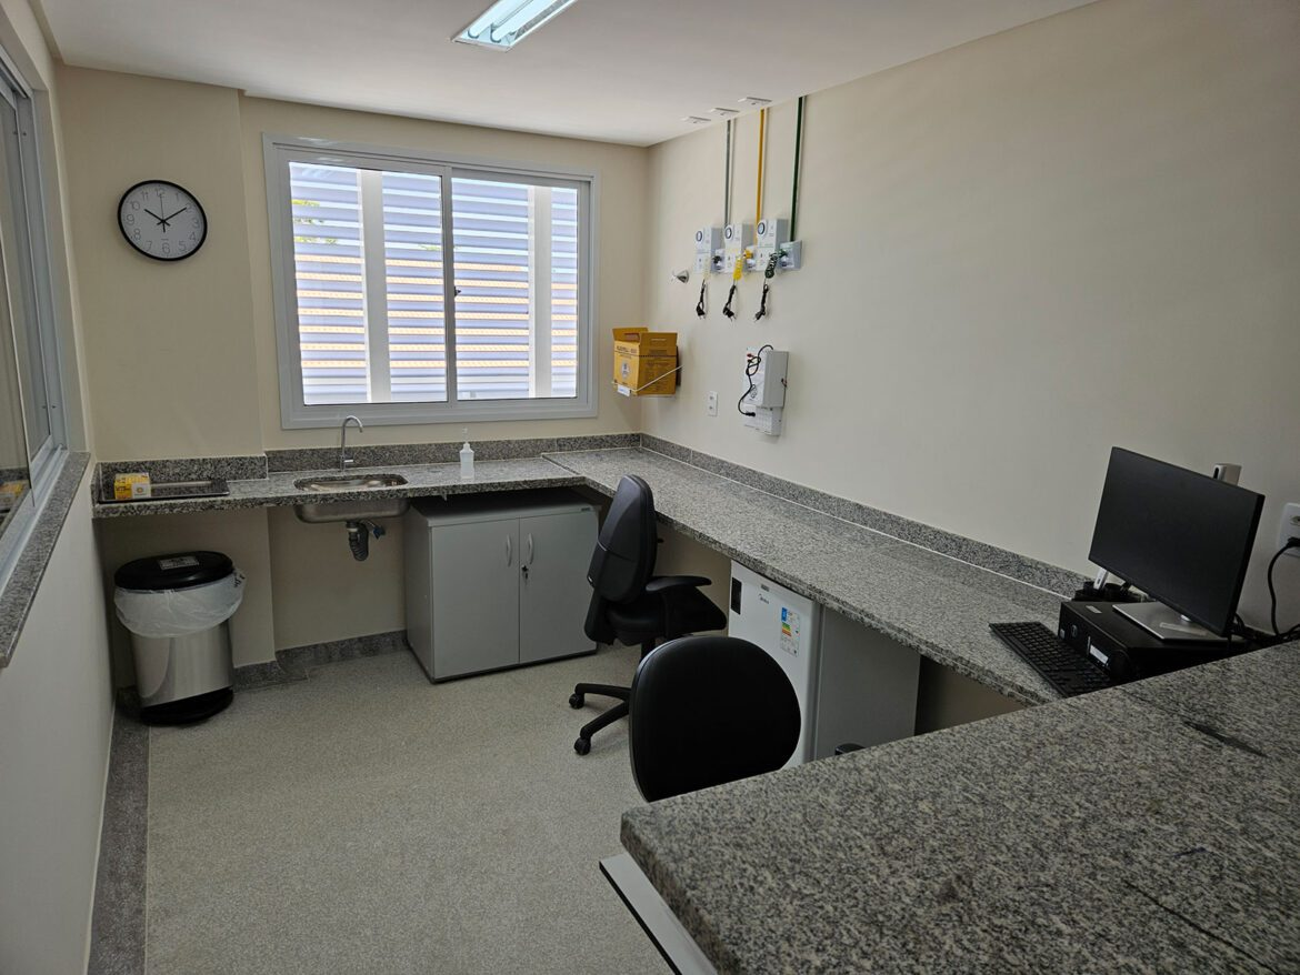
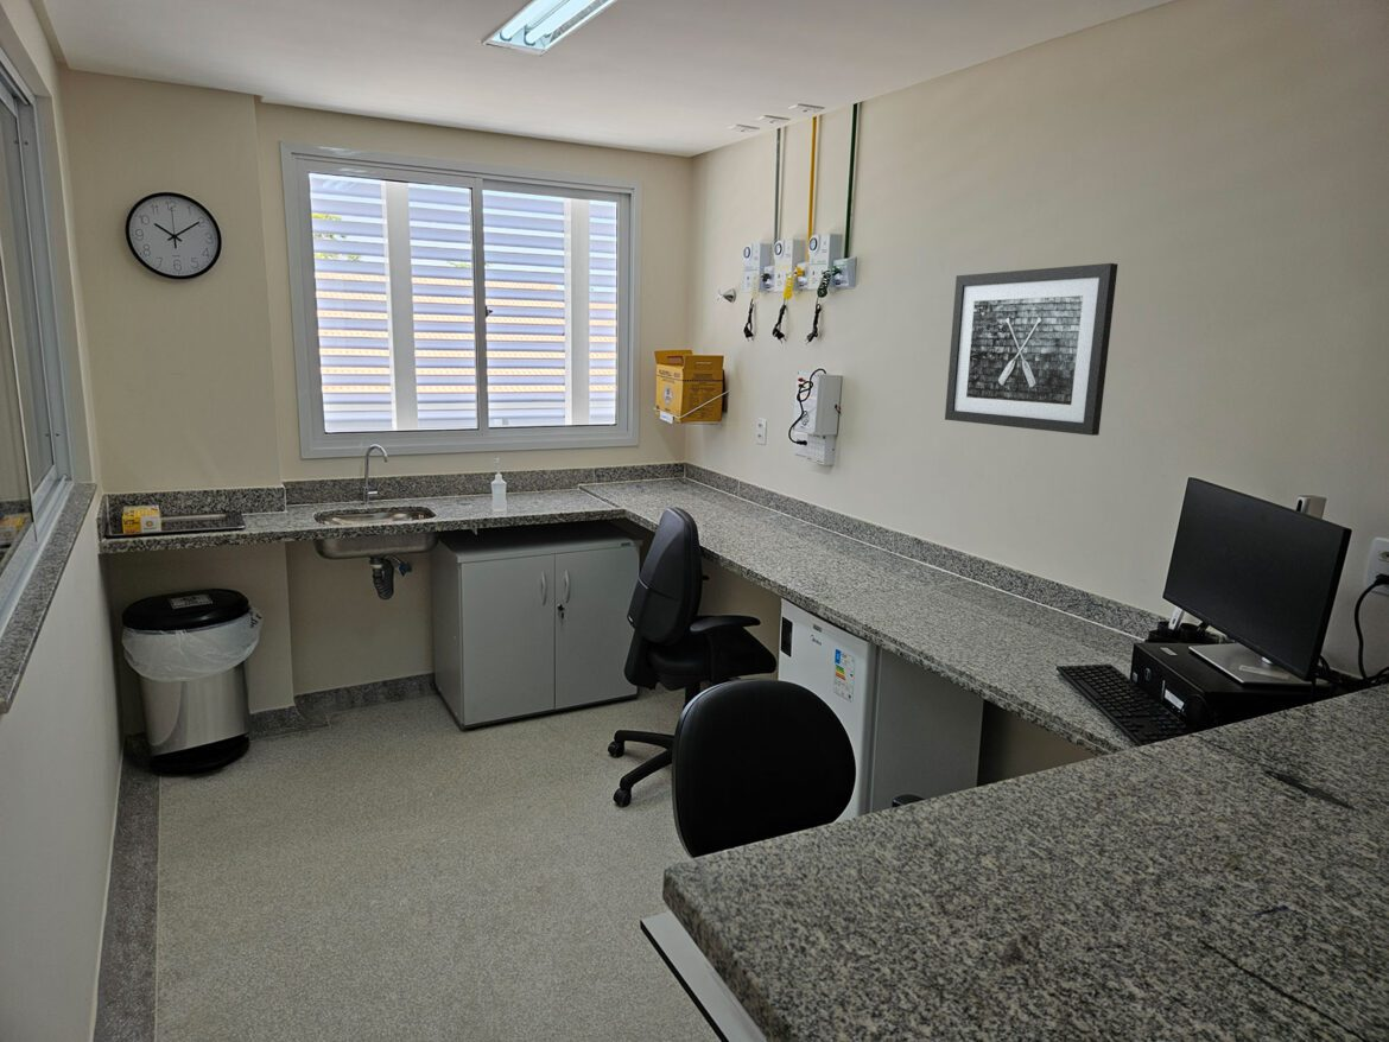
+ wall art [944,262,1120,437]
